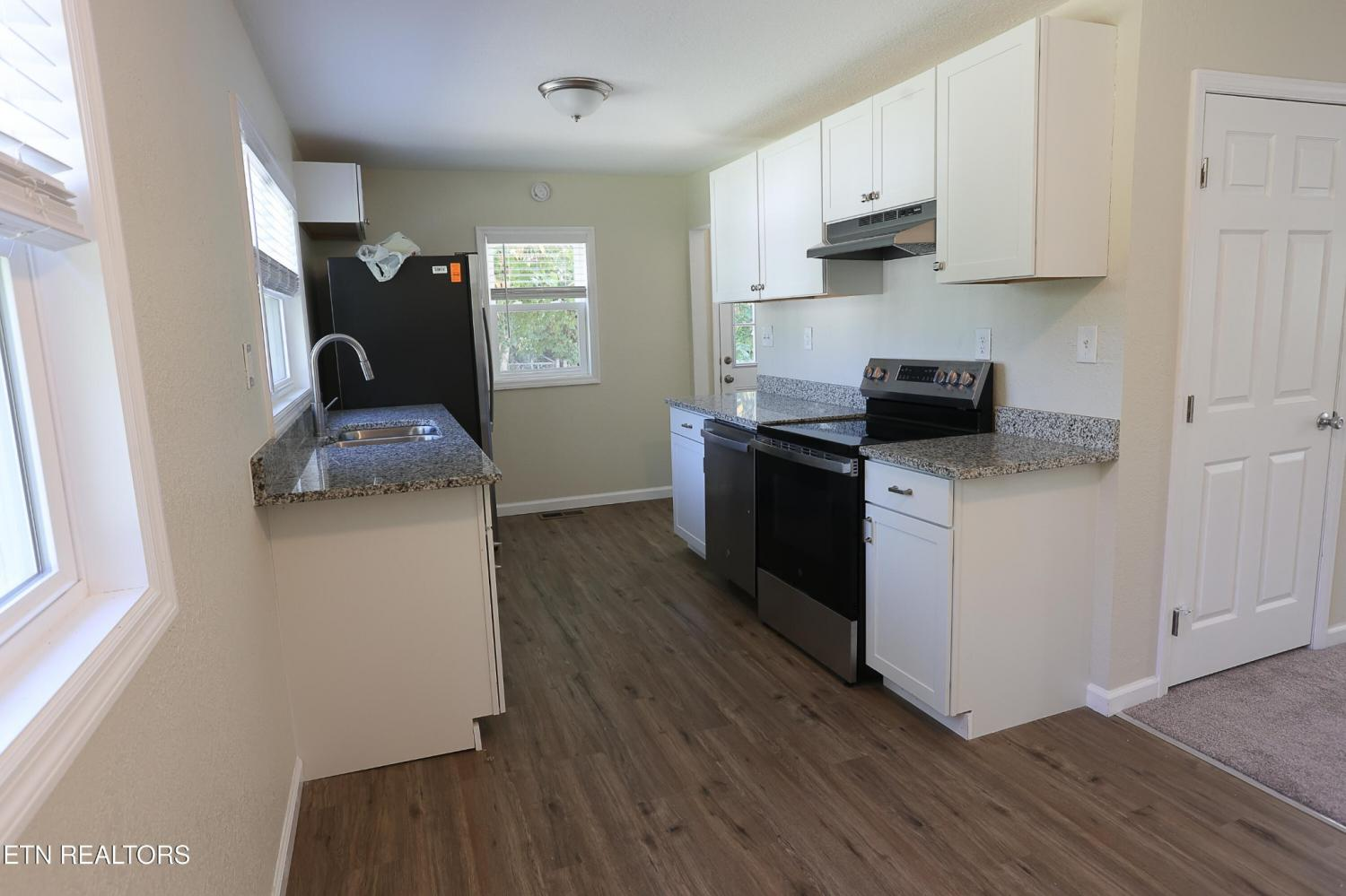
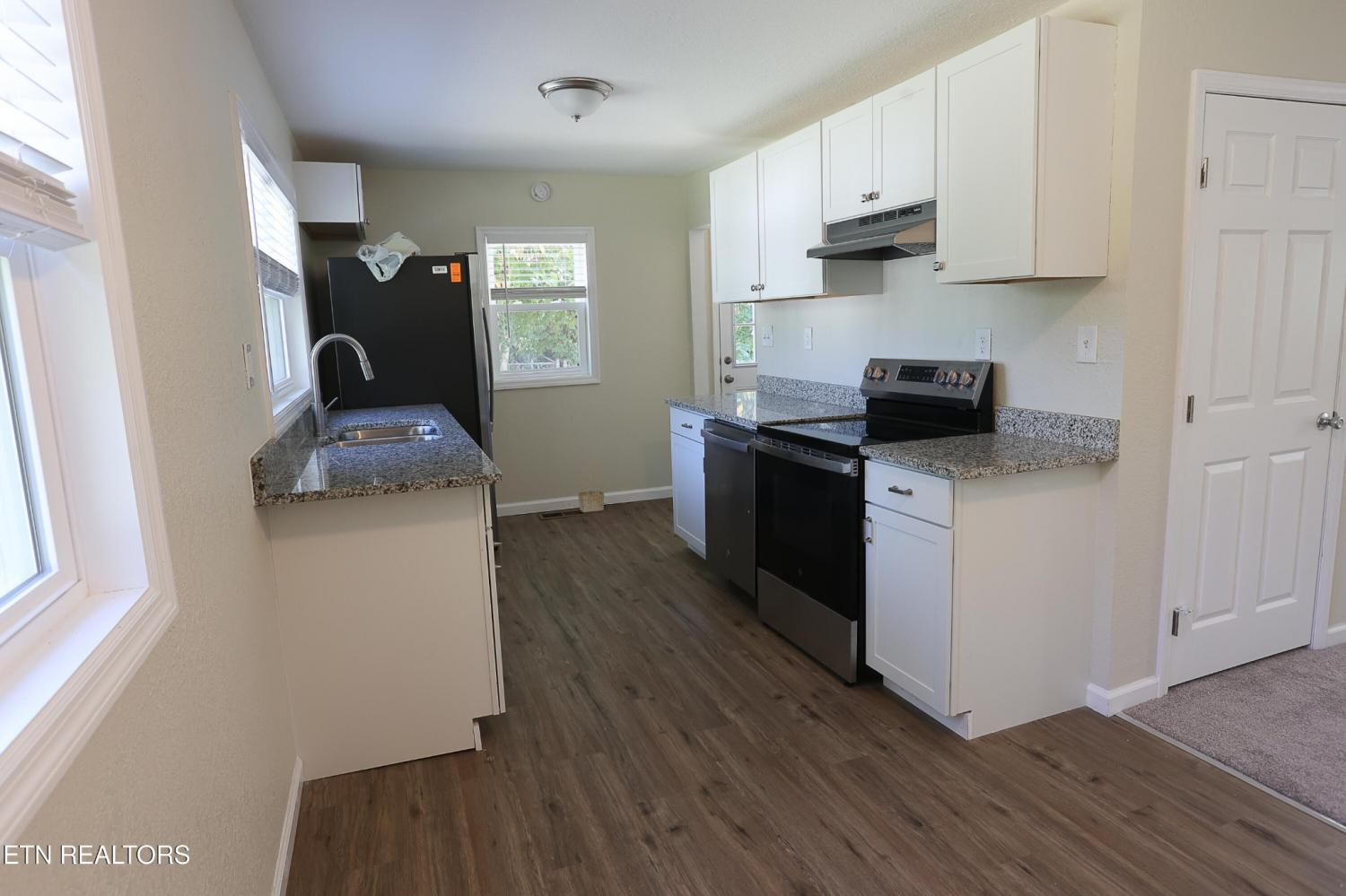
+ basket [577,465,605,513]
